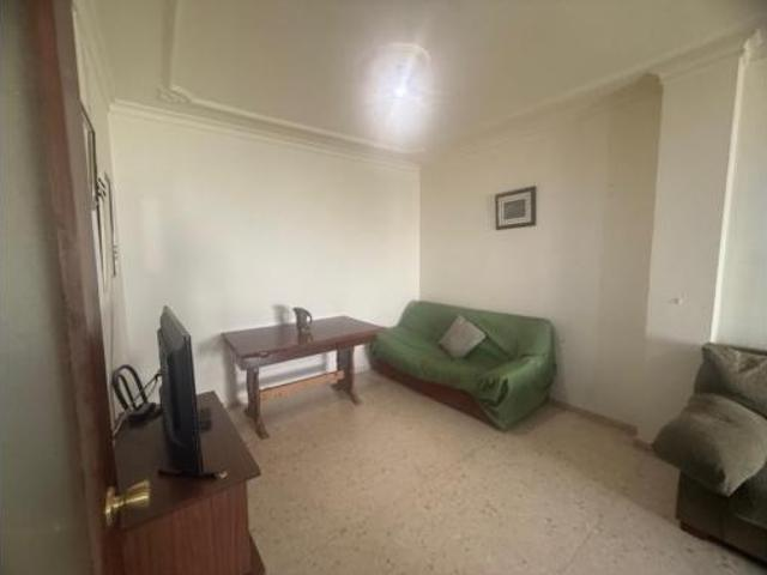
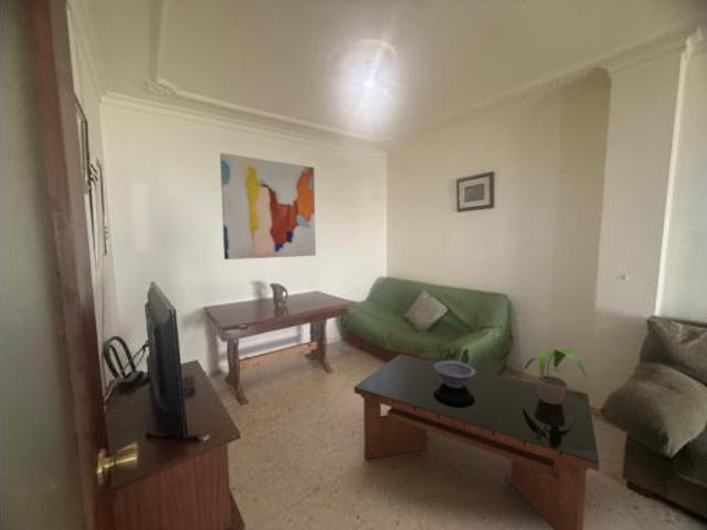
+ wall art [219,152,317,261]
+ coffee table [354,353,600,530]
+ decorative bowl [434,360,476,386]
+ potted plant [524,347,588,404]
